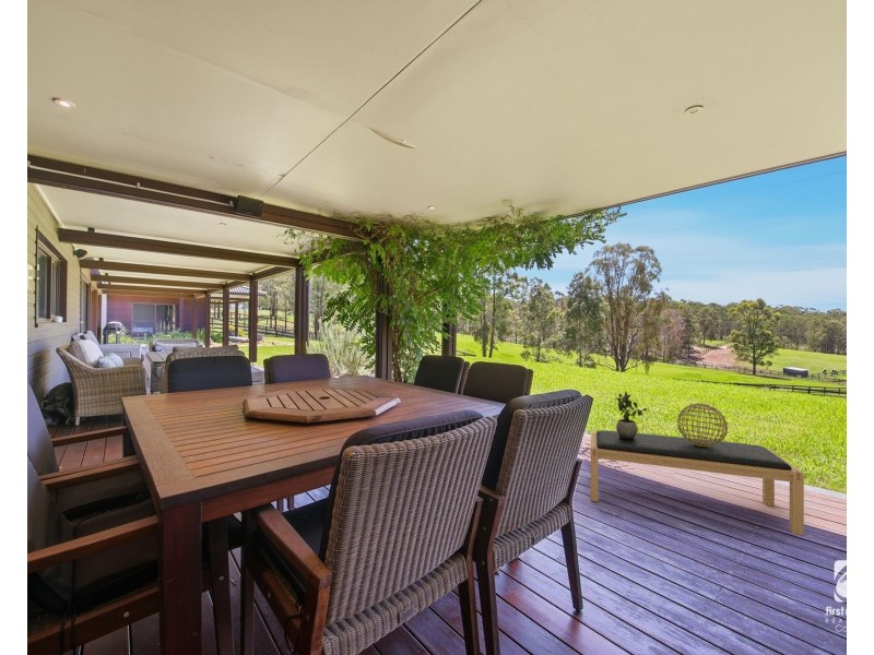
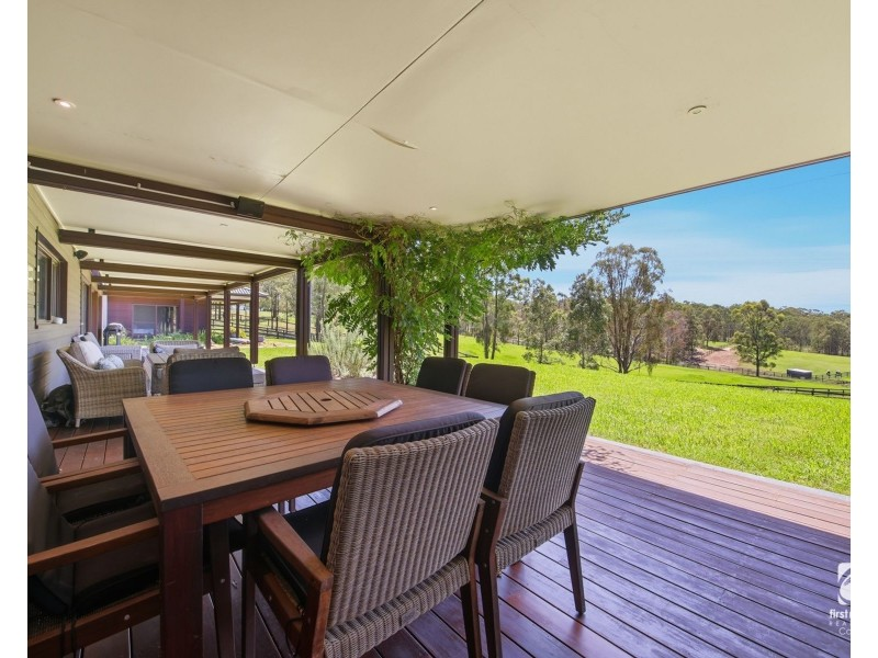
- potted plant [614,391,648,439]
- lantern [676,402,729,446]
- bench [589,429,805,536]
